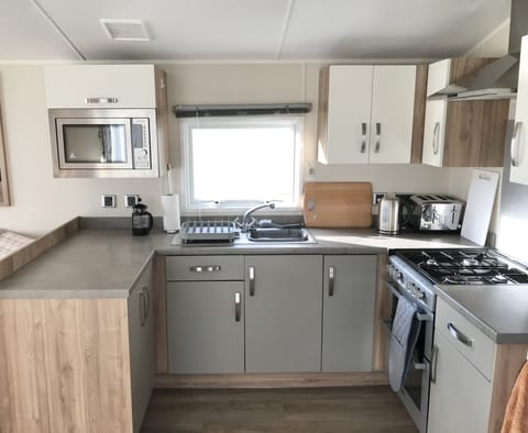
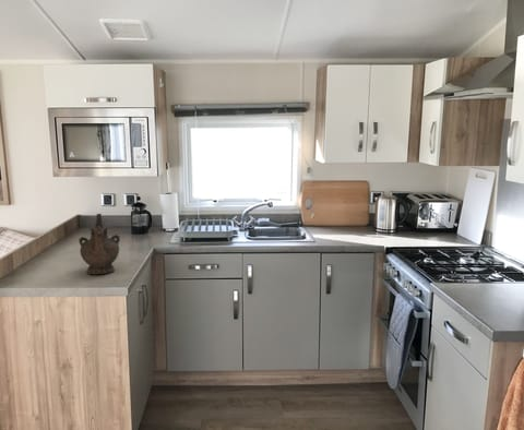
+ ceremonial vessel [78,213,121,275]
